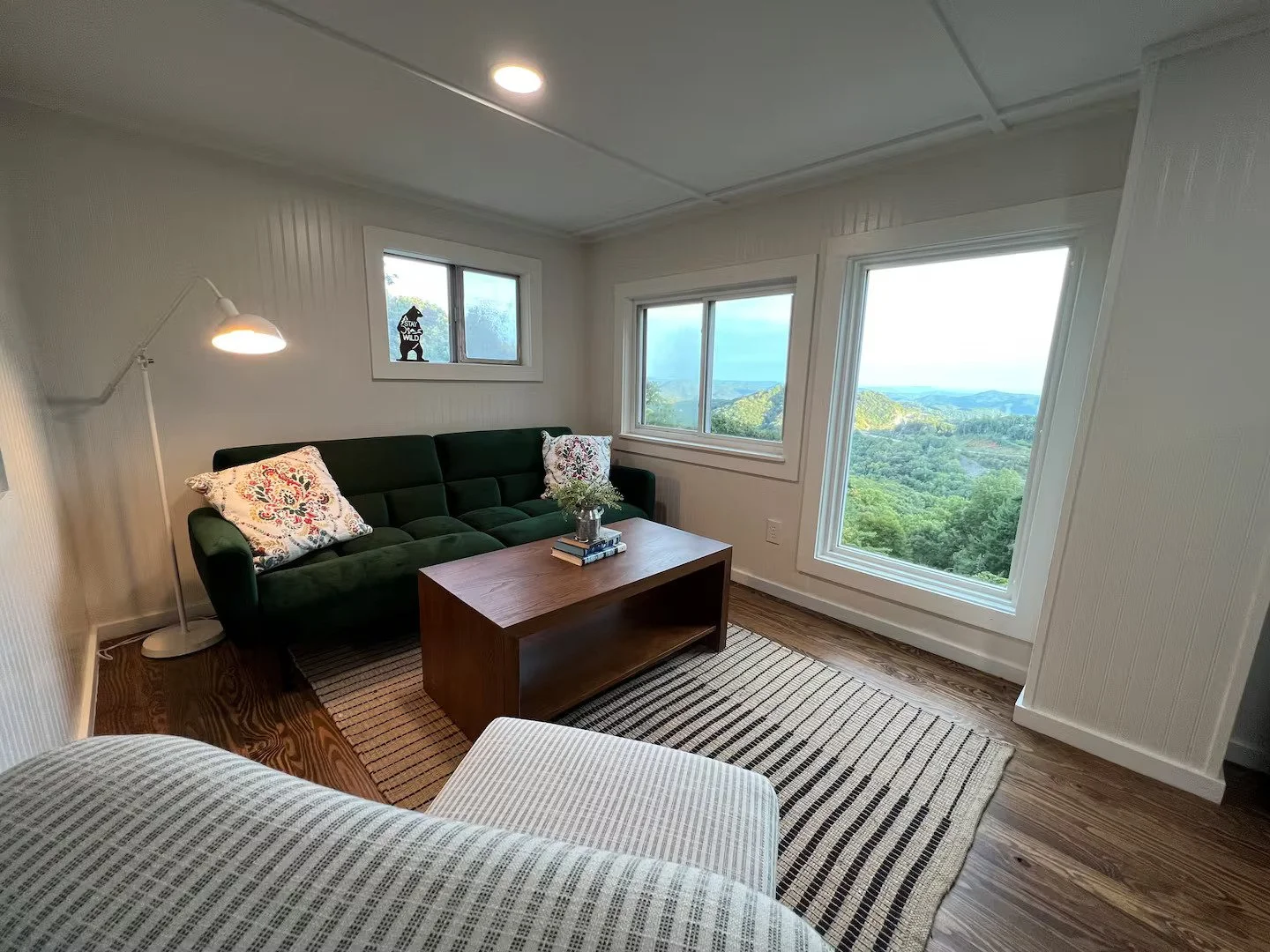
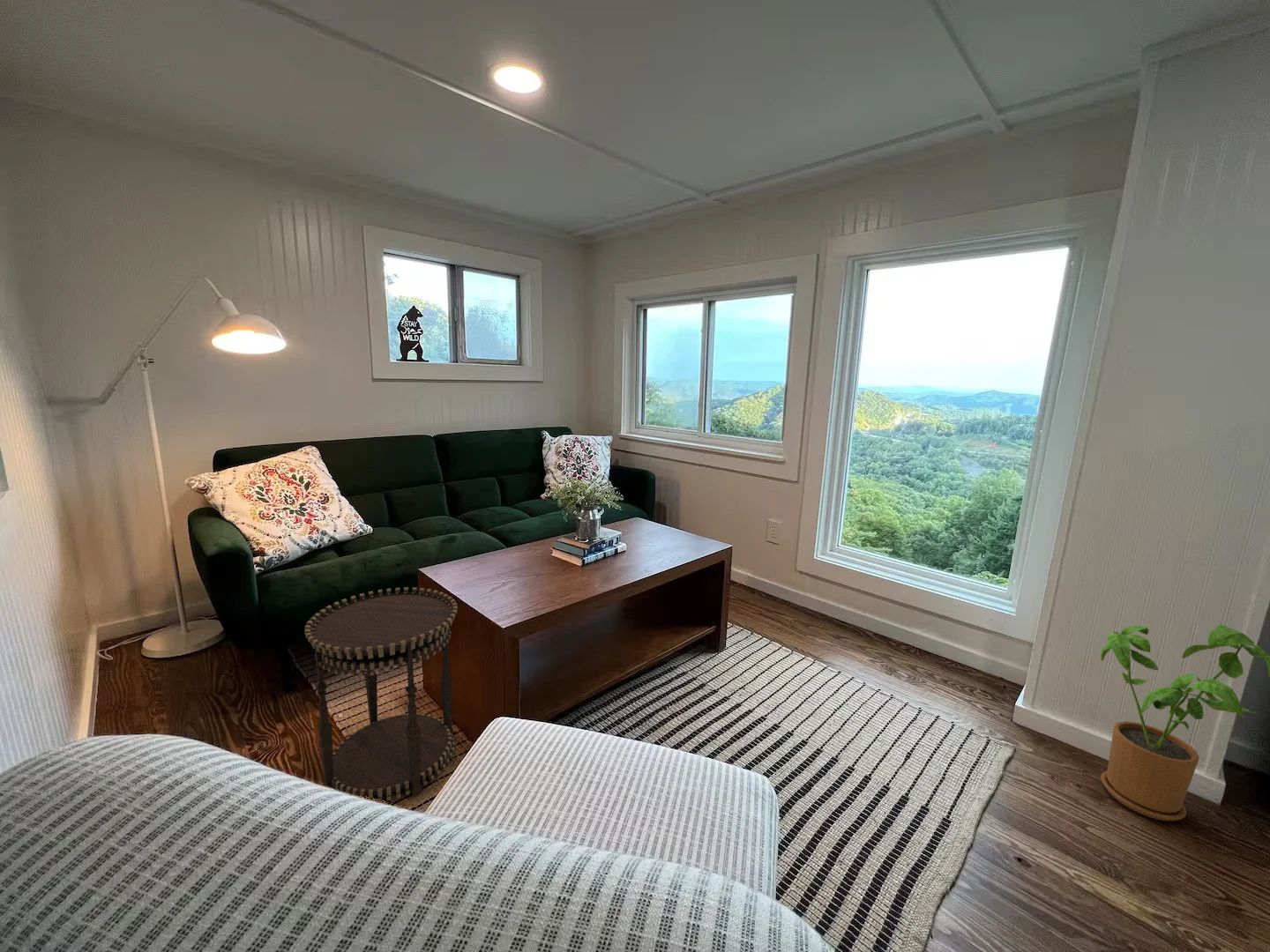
+ house plant [1100,624,1270,822]
+ side table [304,586,459,802]
